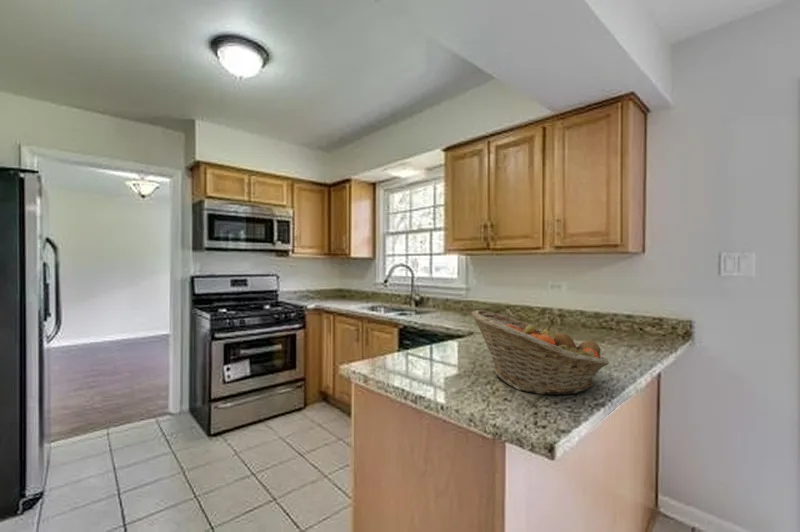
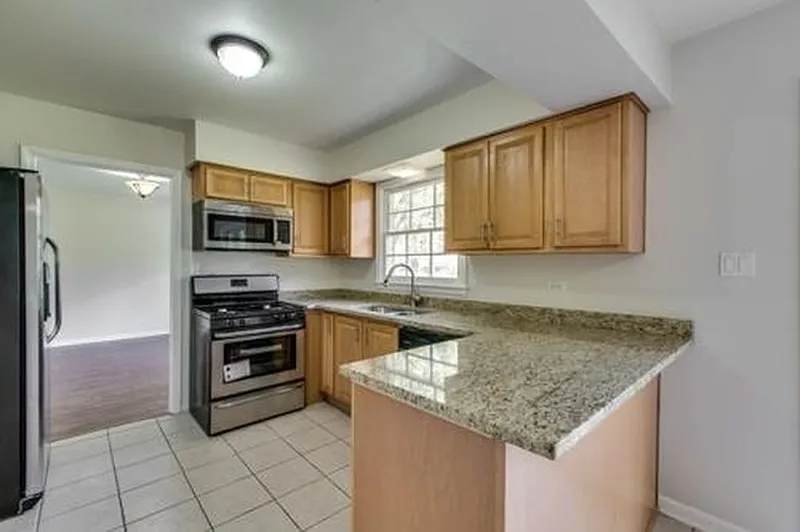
- fruit basket [470,309,610,396]
